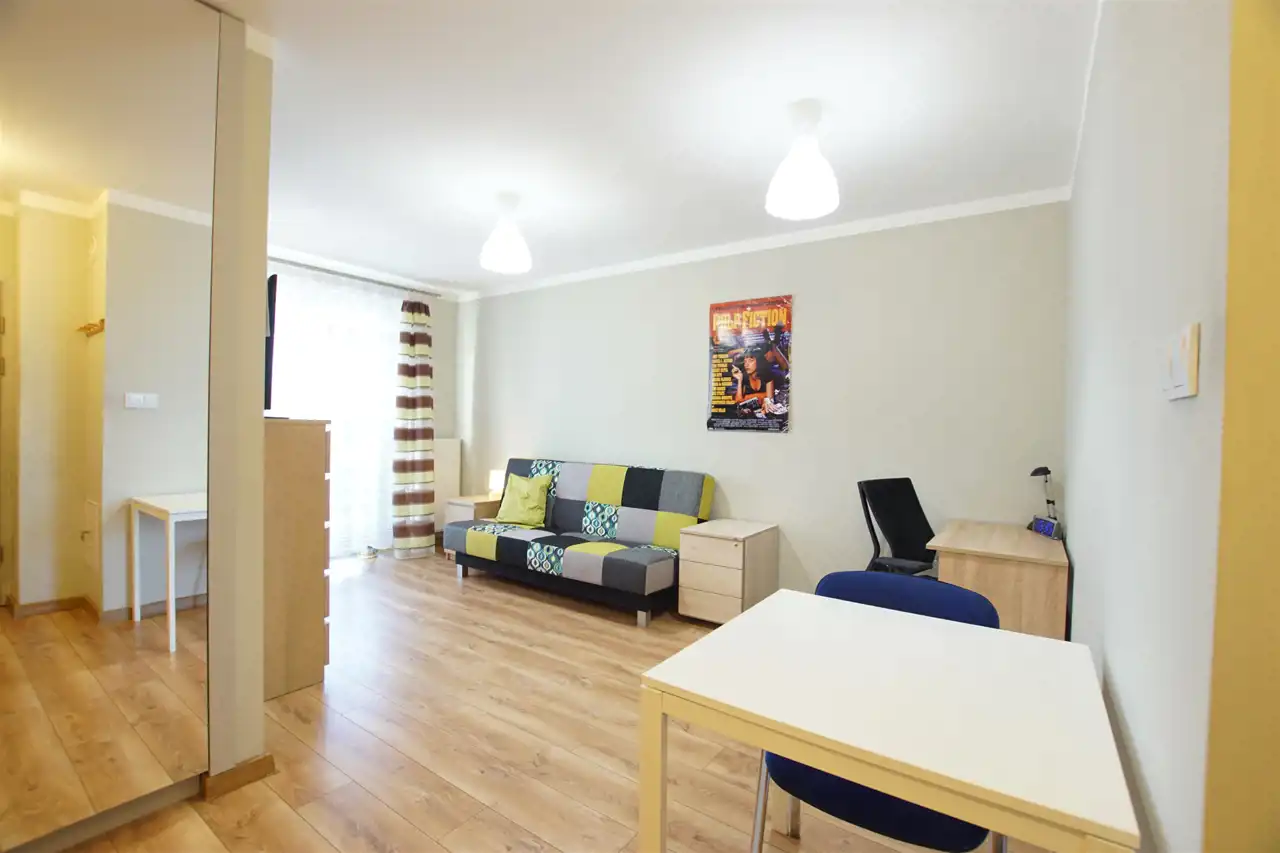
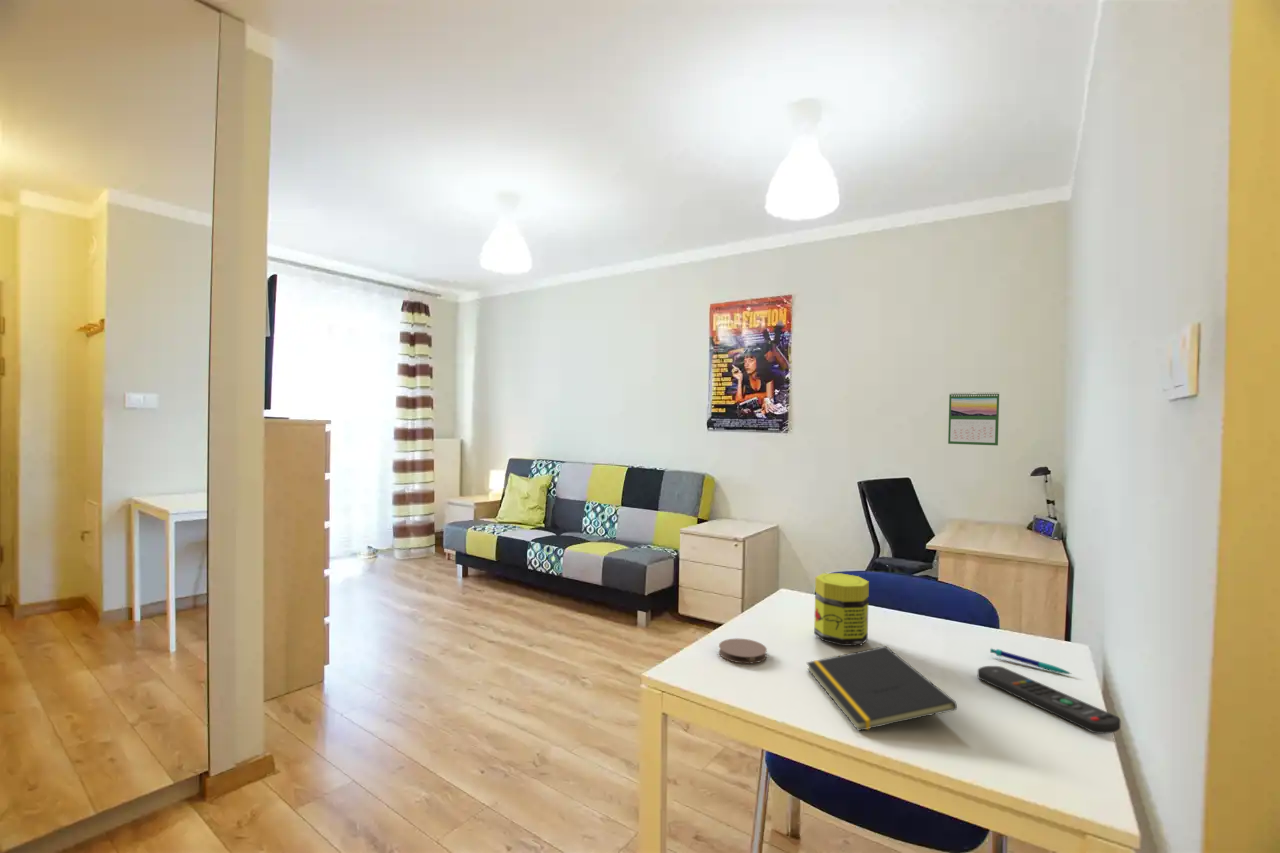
+ remote control [977,665,1122,735]
+ jar [813,572,870,647]
+ notepad [806,645,958,732]
+ calendar [947,391,1000,447]
+ coaster [718,637,768,665]
+ pen [989,647,1072,675]
